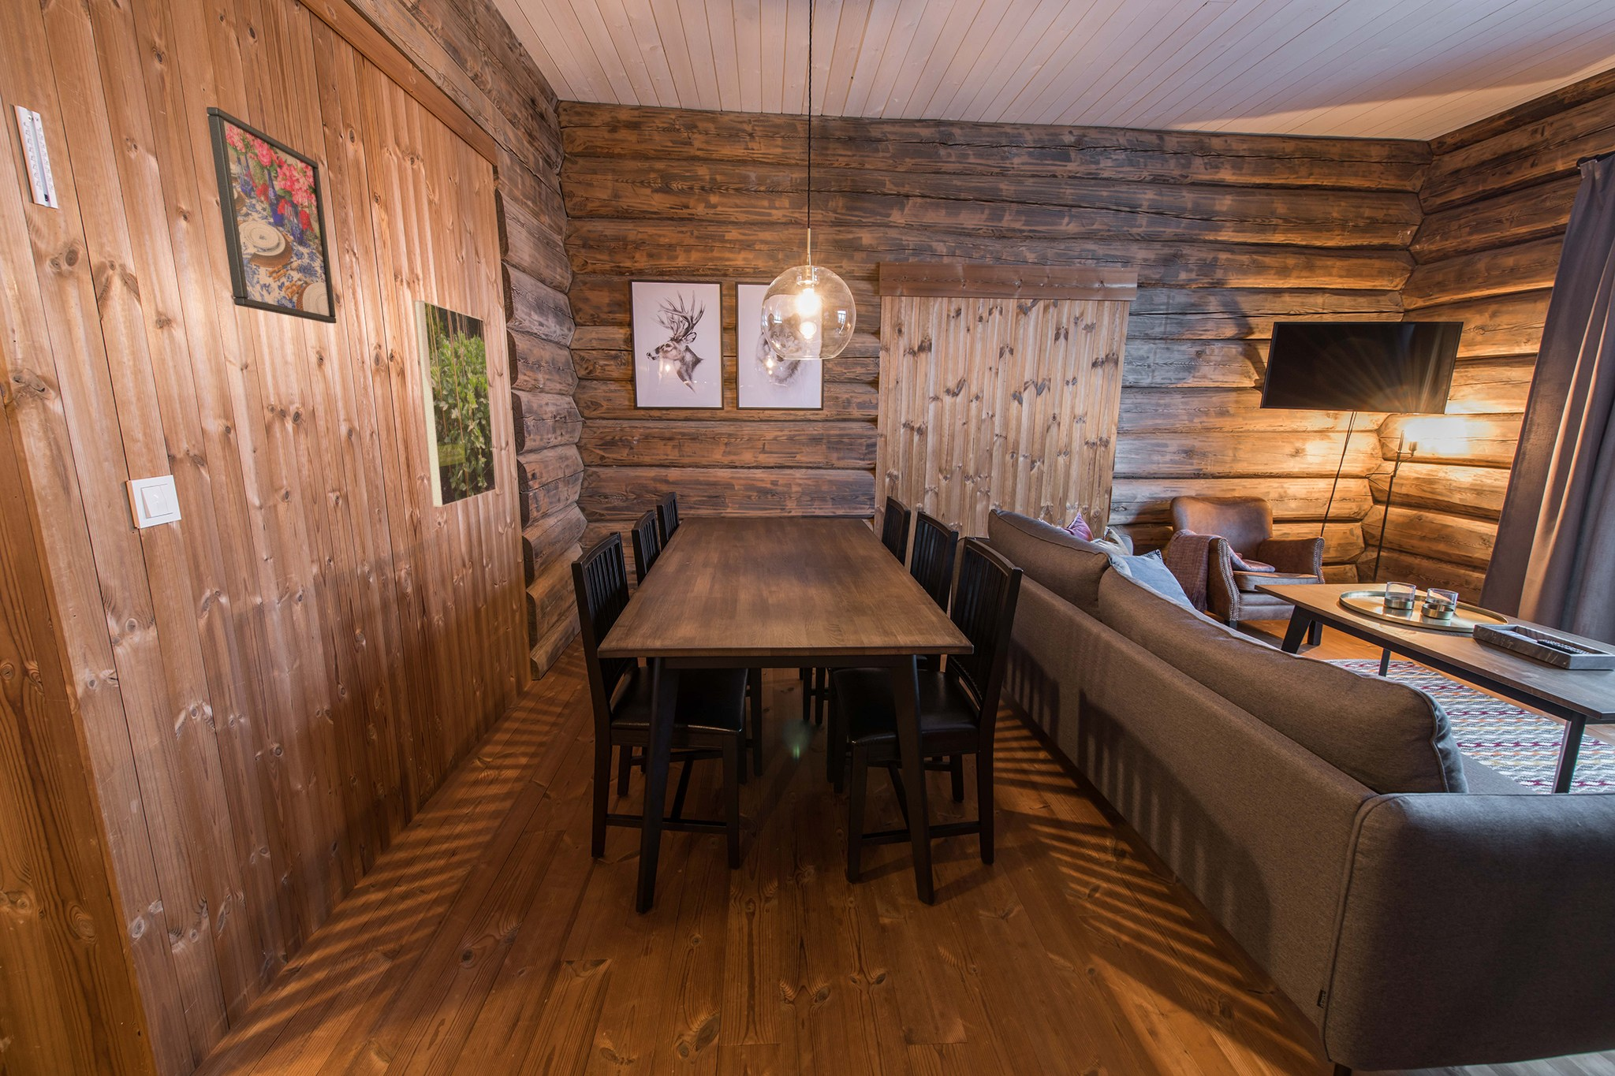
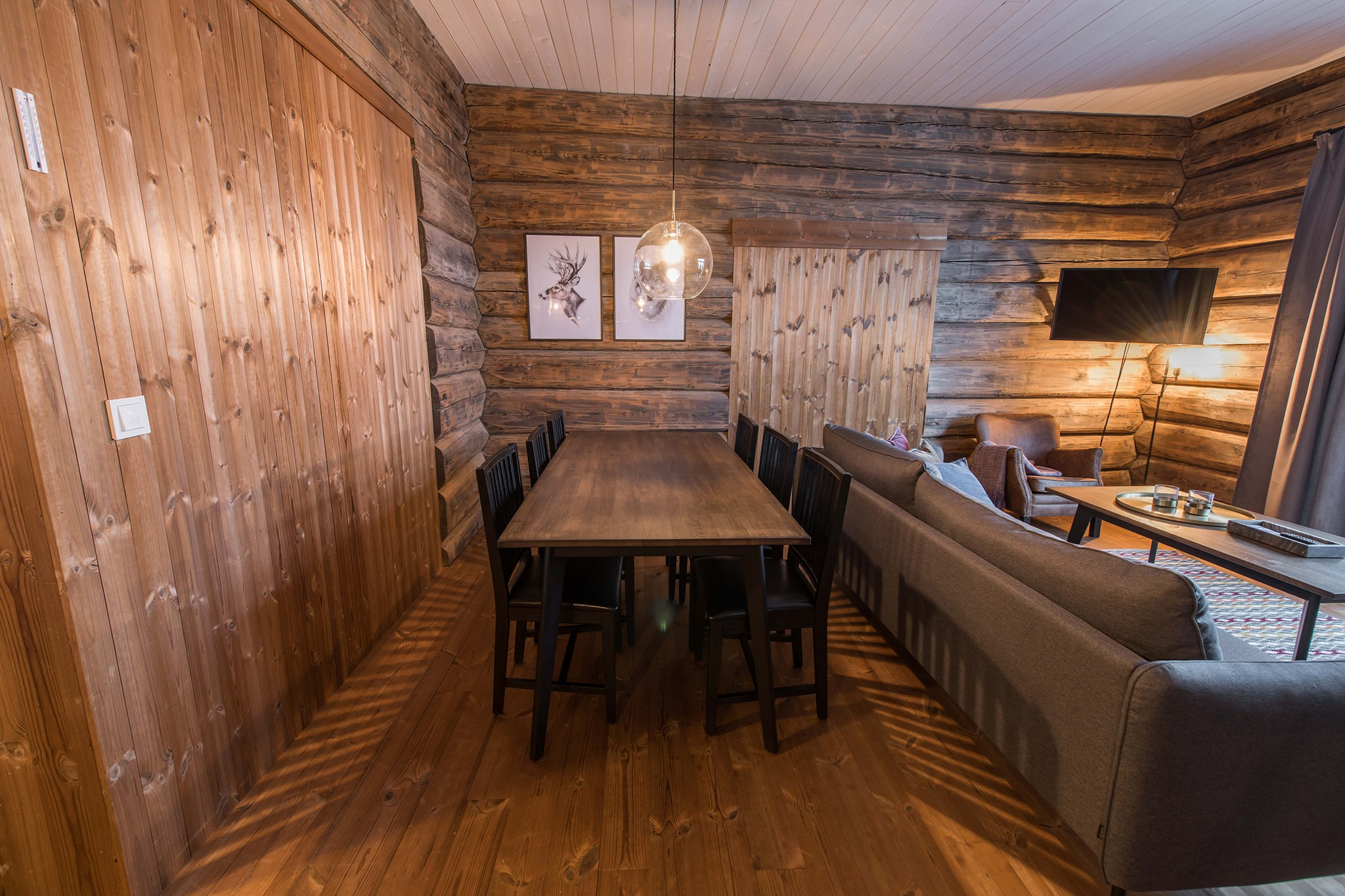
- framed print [205,107,336,324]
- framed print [413,299,497,508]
